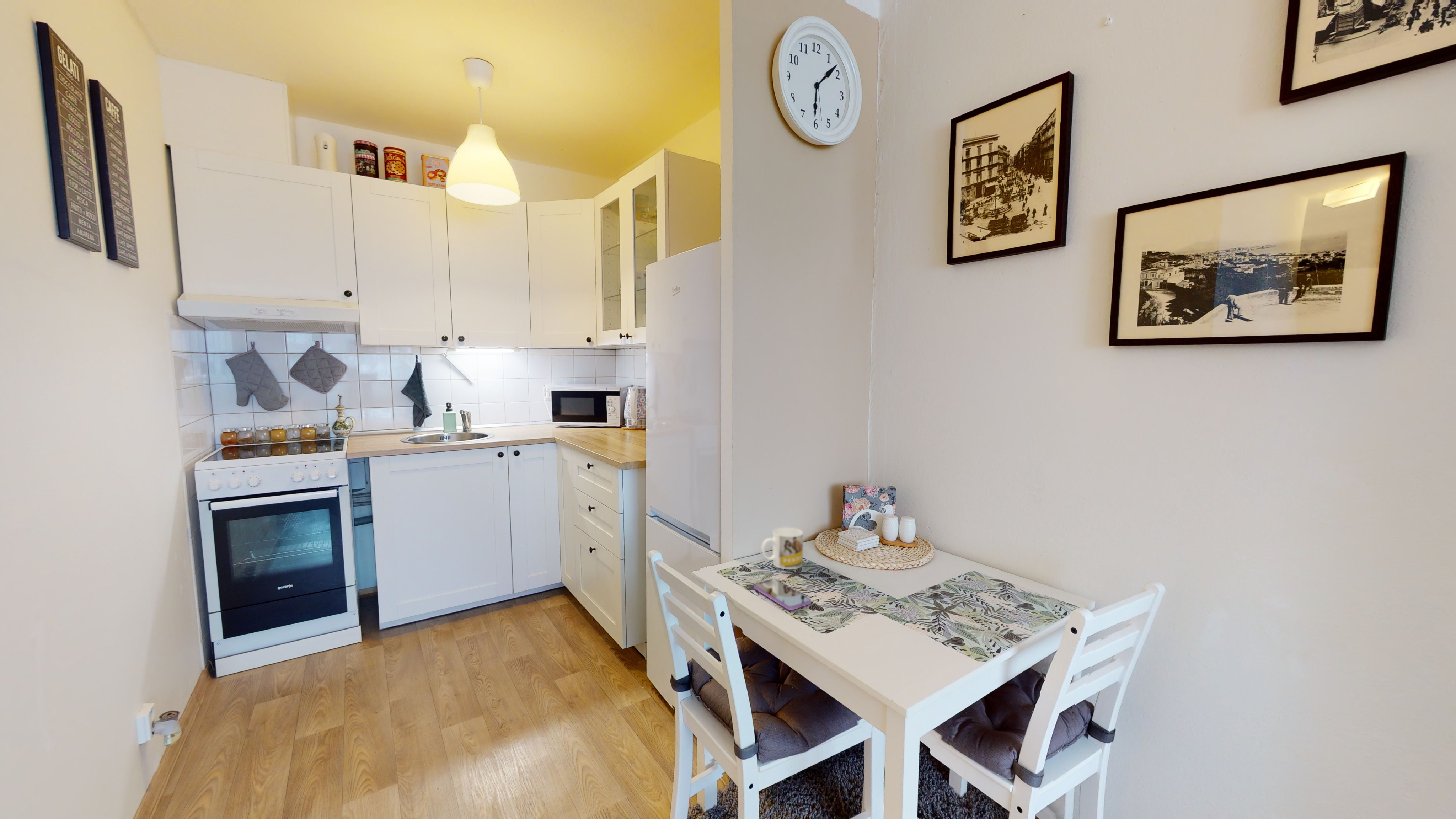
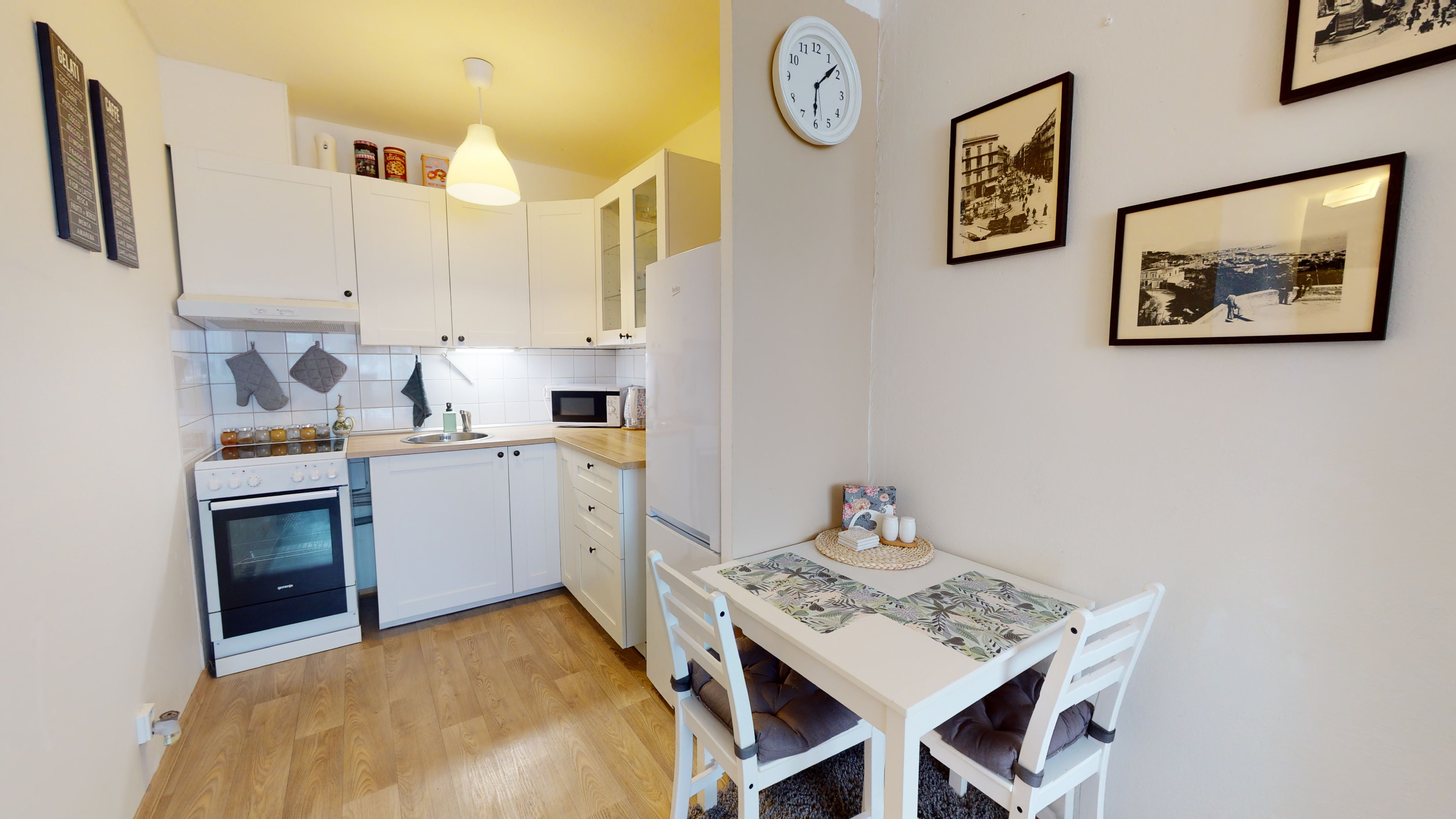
- smartphone [753,578,812,610]
- mug [761,527,803,570]
